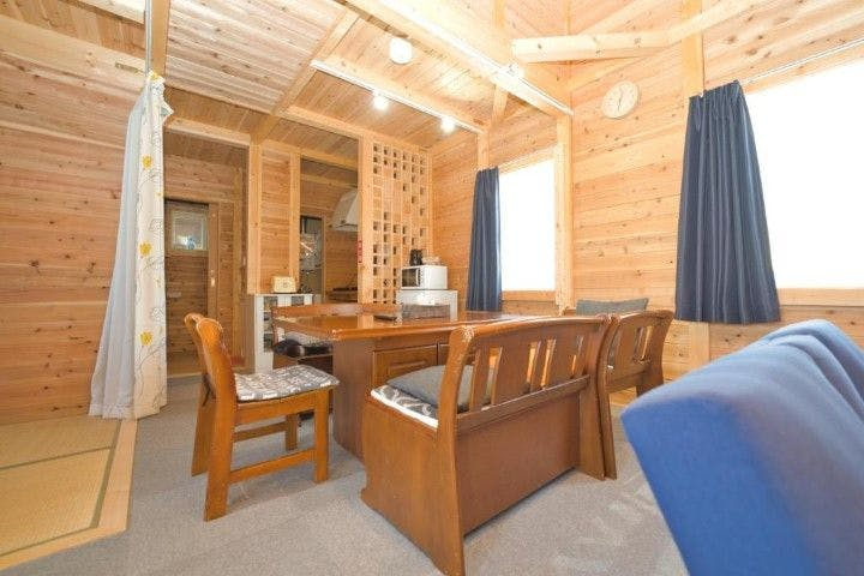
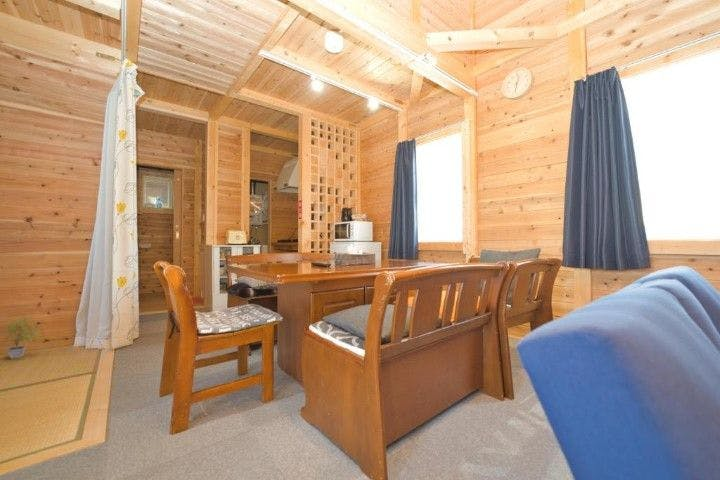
+ potted plant [0,313,45,360]
